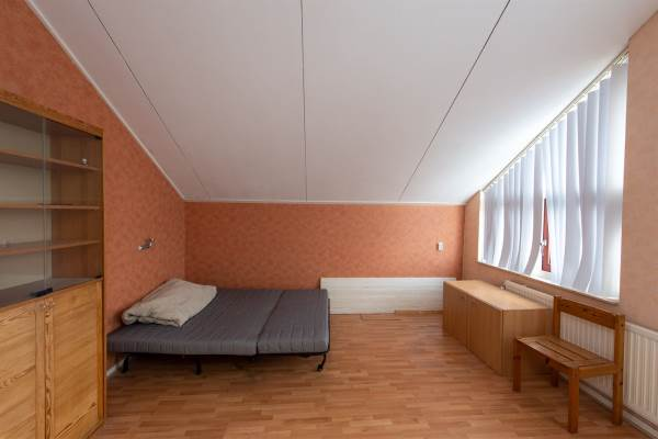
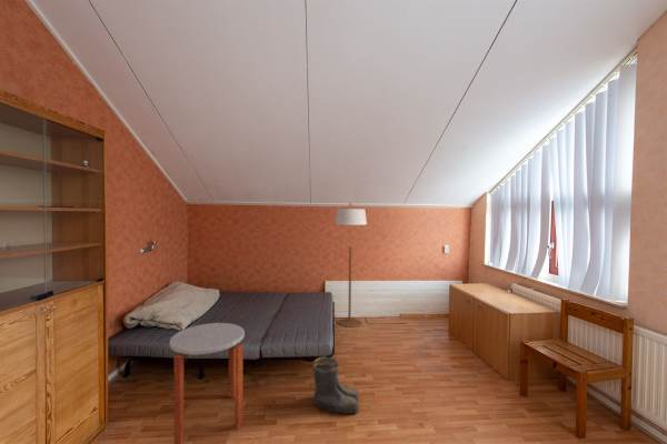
+ boots [312,356,360,415]
+ floor lamp [334,202,368,329]
+ side table [169,322,246,444]
